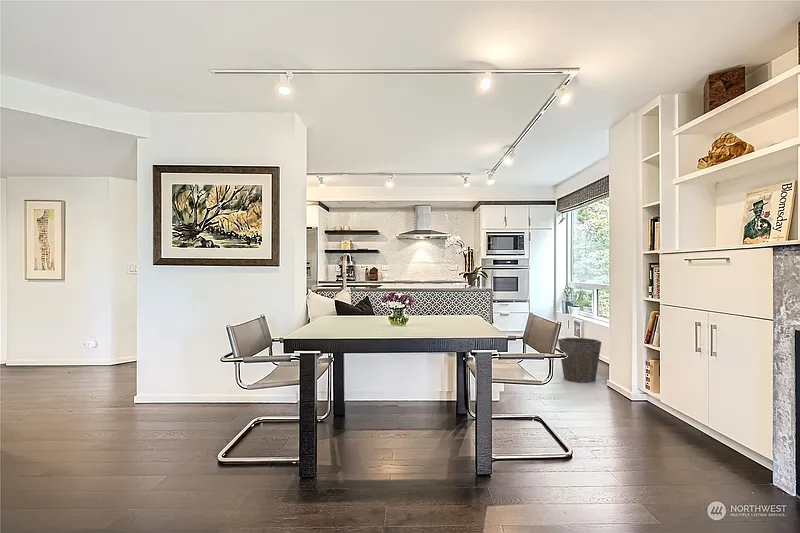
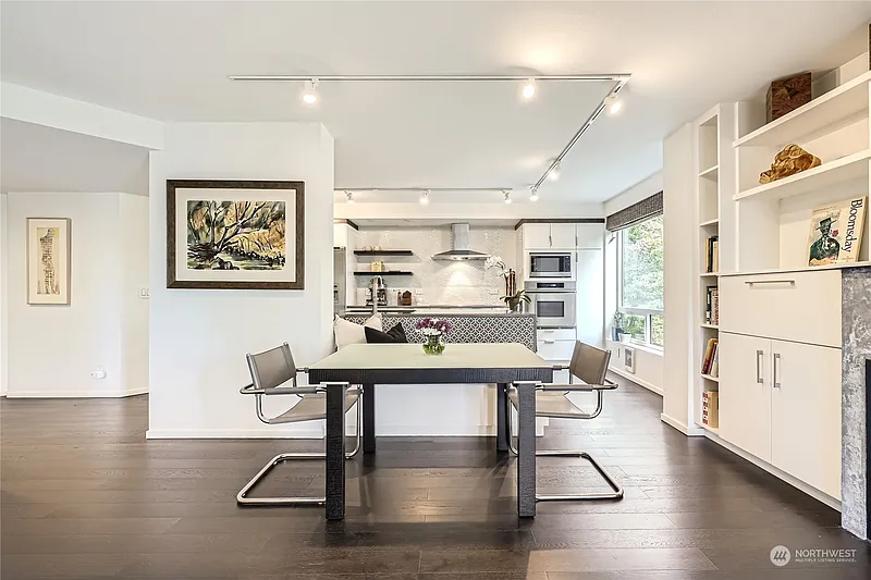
- waste bin [558,337,602,384]
